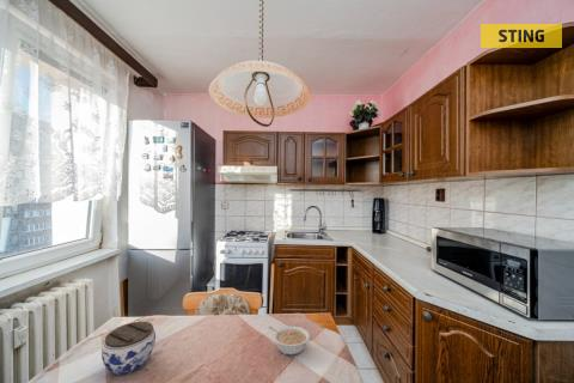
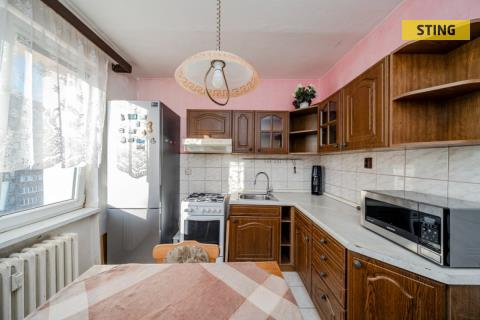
- legume [268,324,311,357]
- jar [100,321,157,377]
